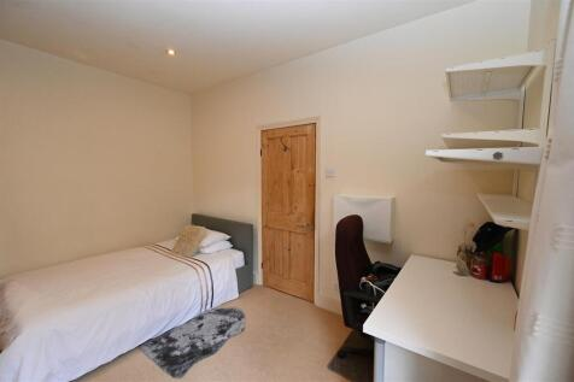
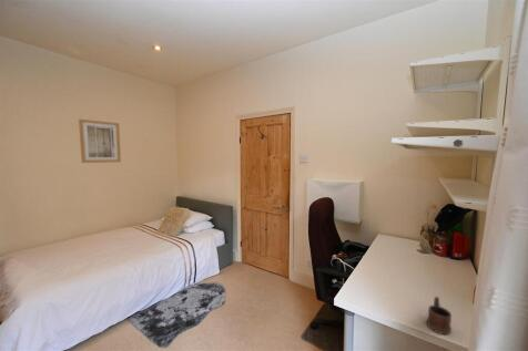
+ mug [426,296,453,335]
+ wall art [78,118,122,164]
